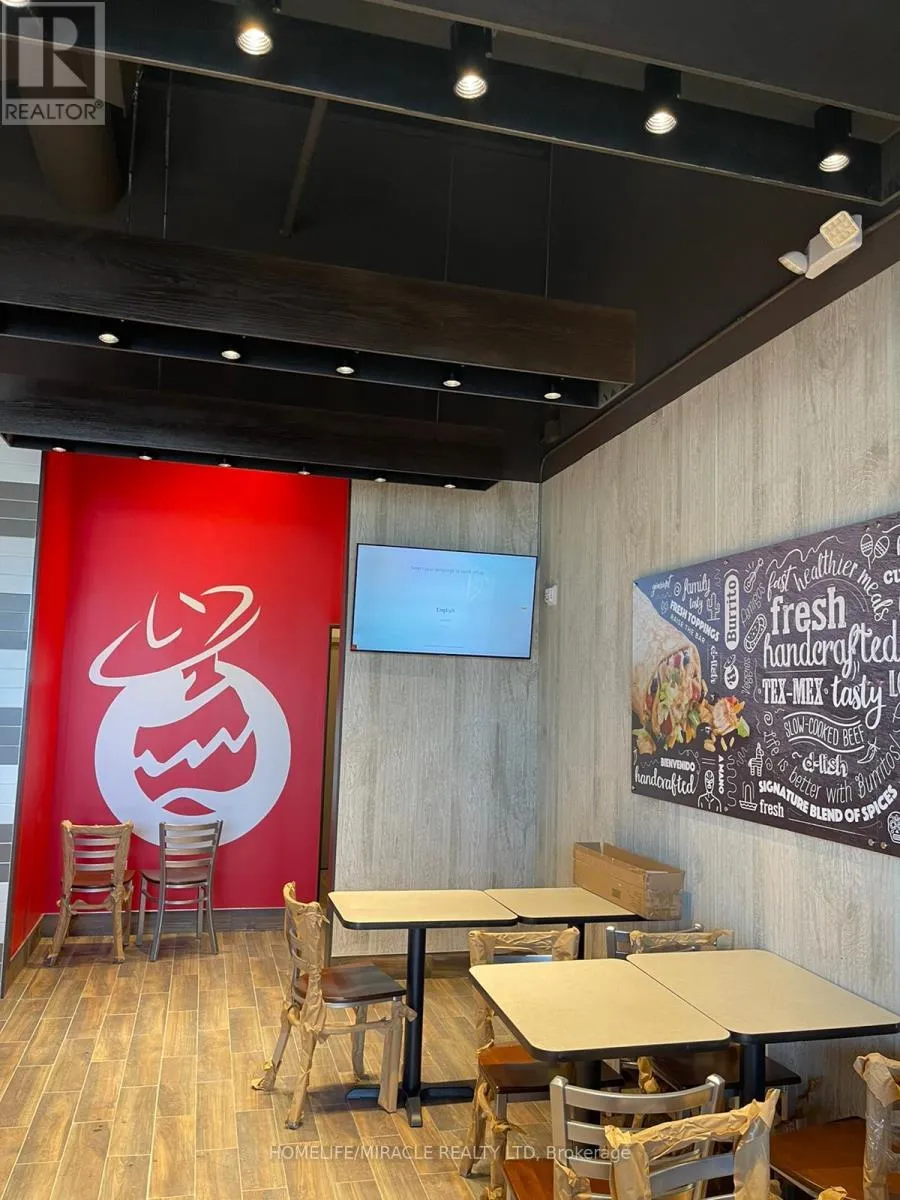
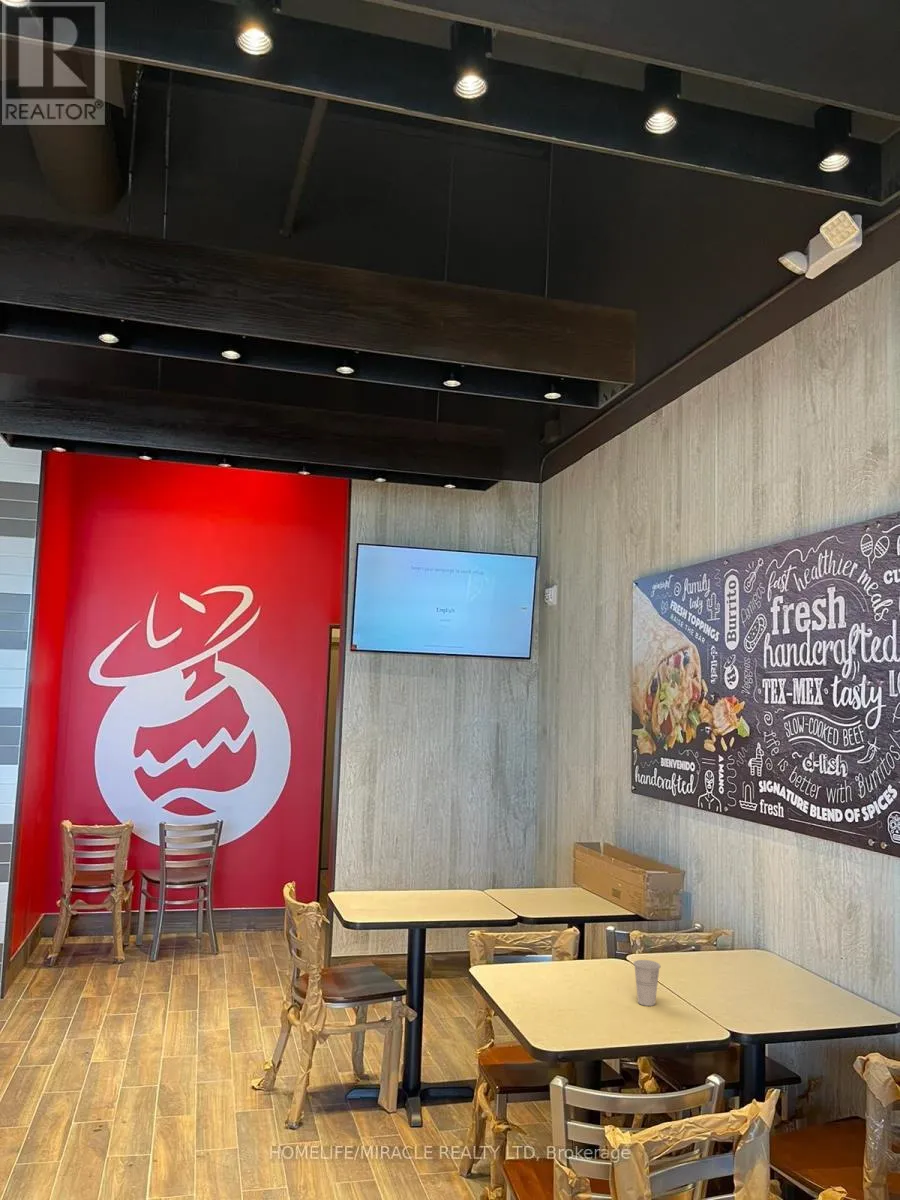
+ cup [632,959,661,1007]
